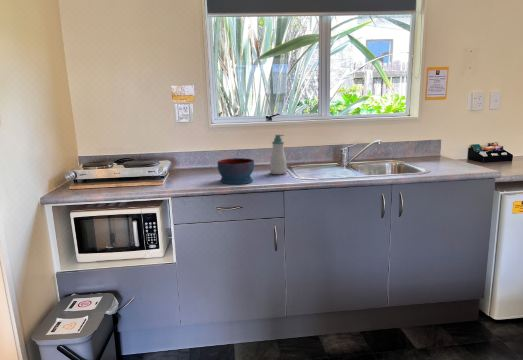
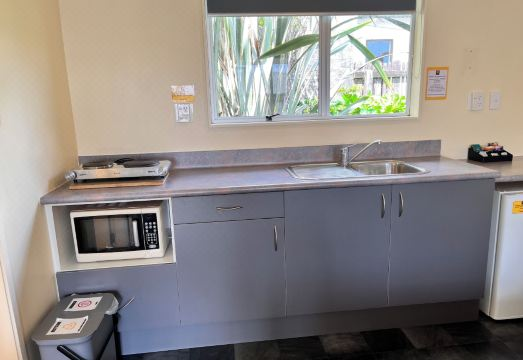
- soap bottle [269,134,288,175]
- bowl [216,157,255,185]
